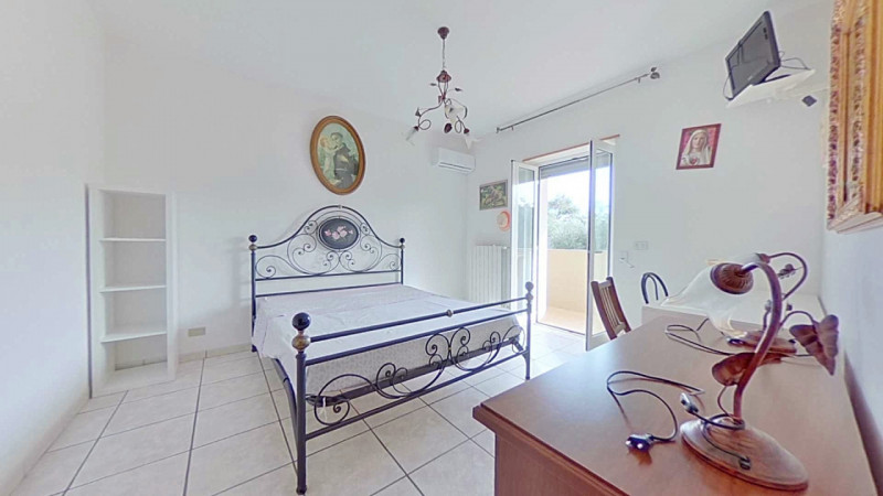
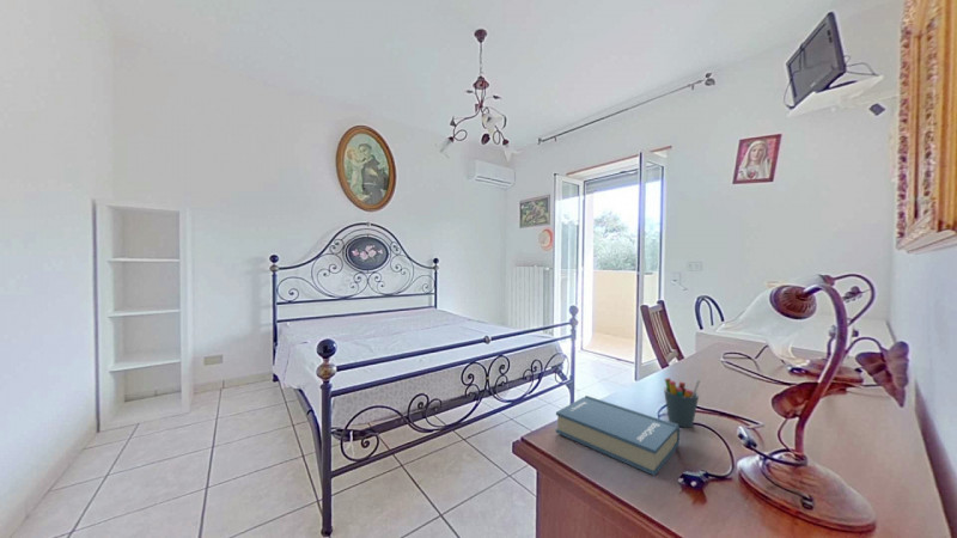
+ pen holder [663,377,701,428]
+ book [555,395,681,477]
